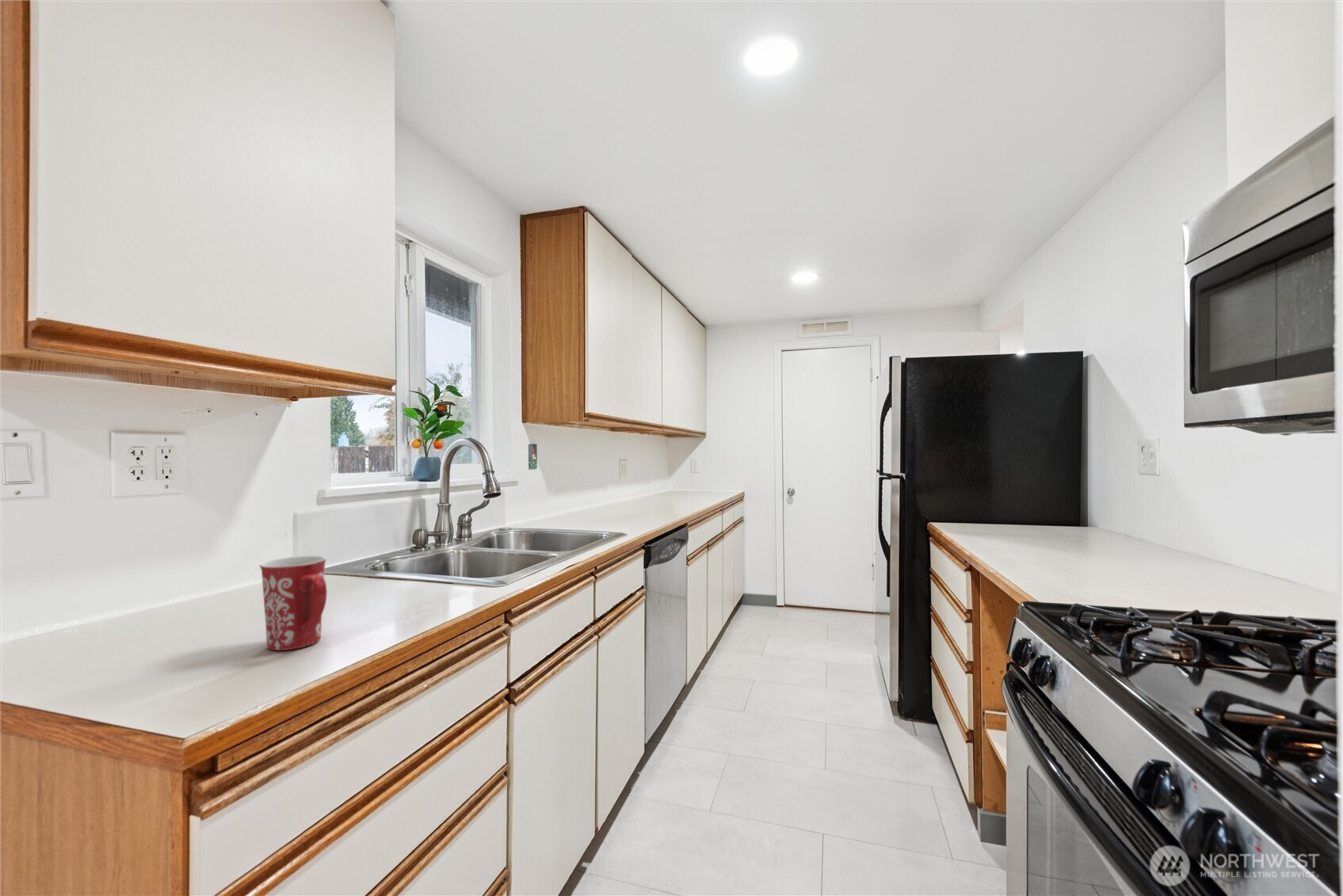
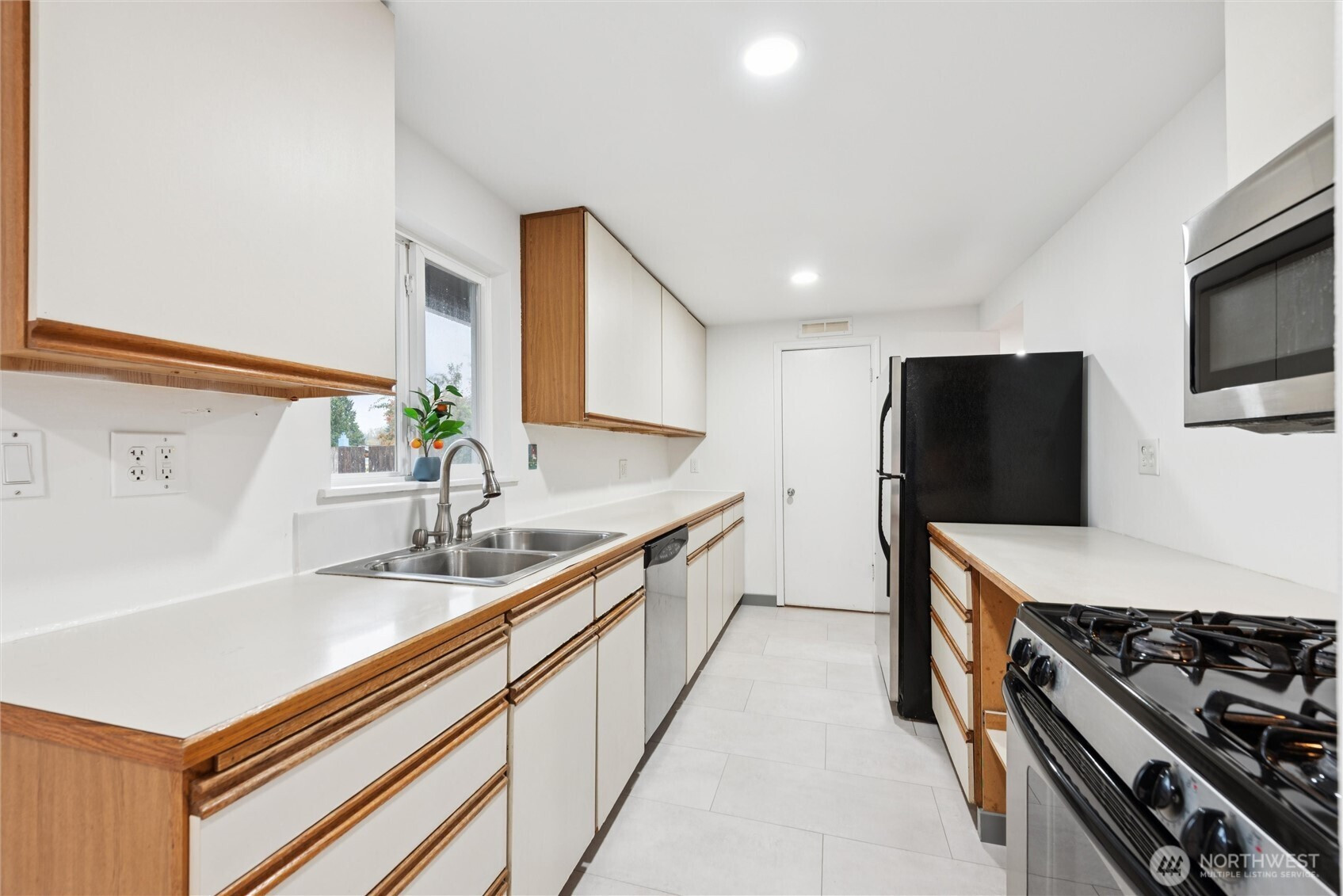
- mug [259,555,328,651]
